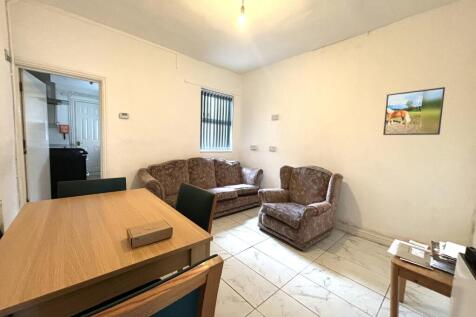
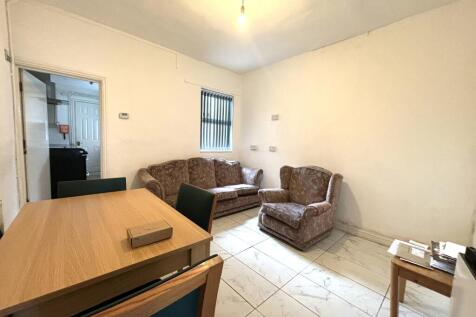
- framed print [382,86,446,136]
